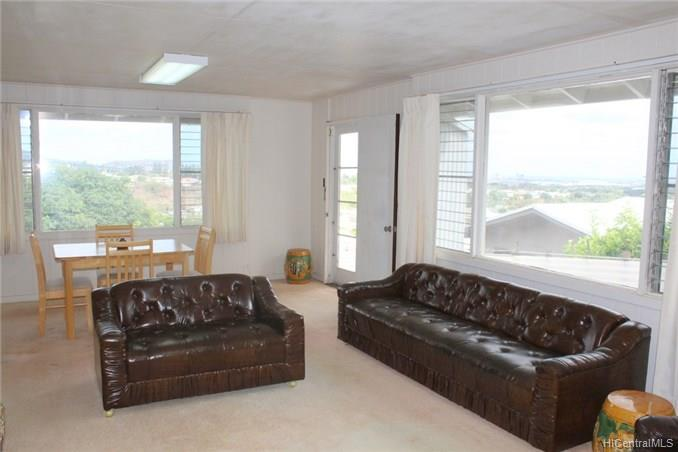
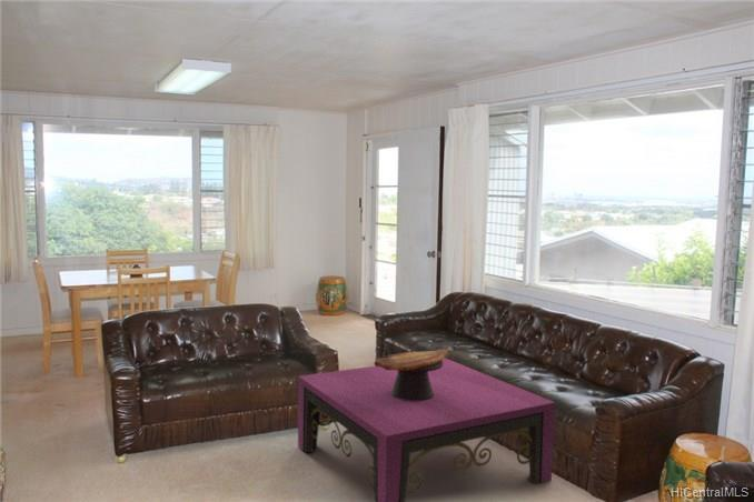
+ coffee table [297,357,556,502]
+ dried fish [373,348,453,401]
